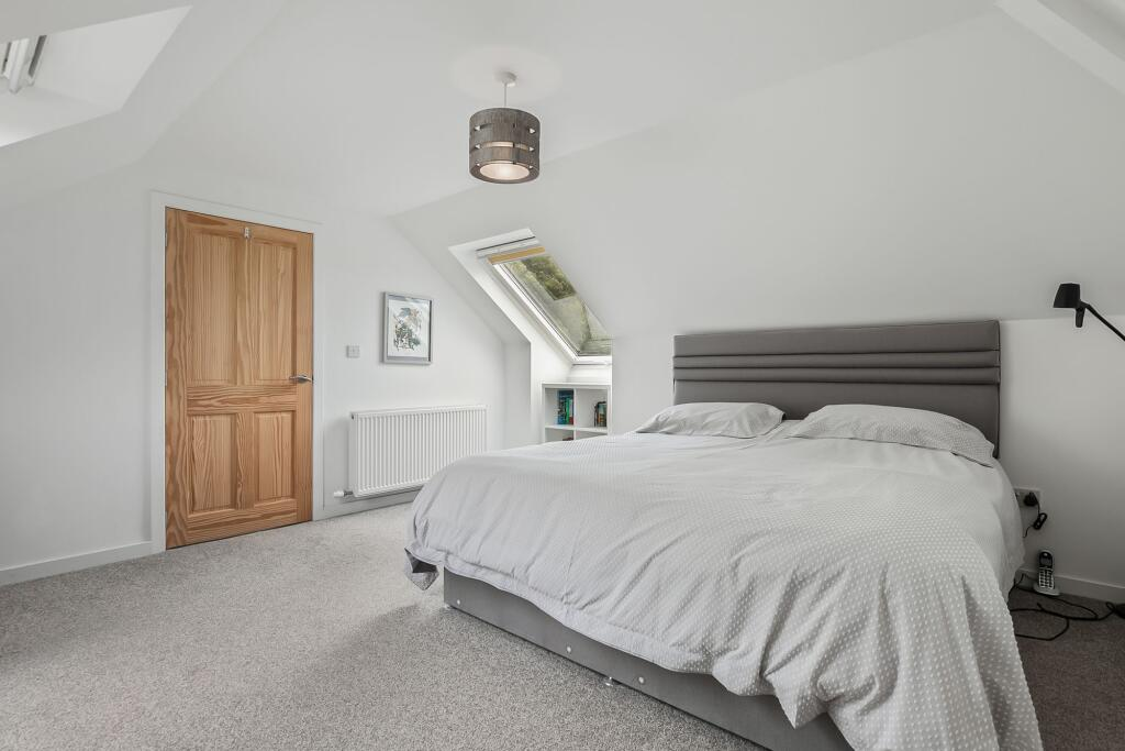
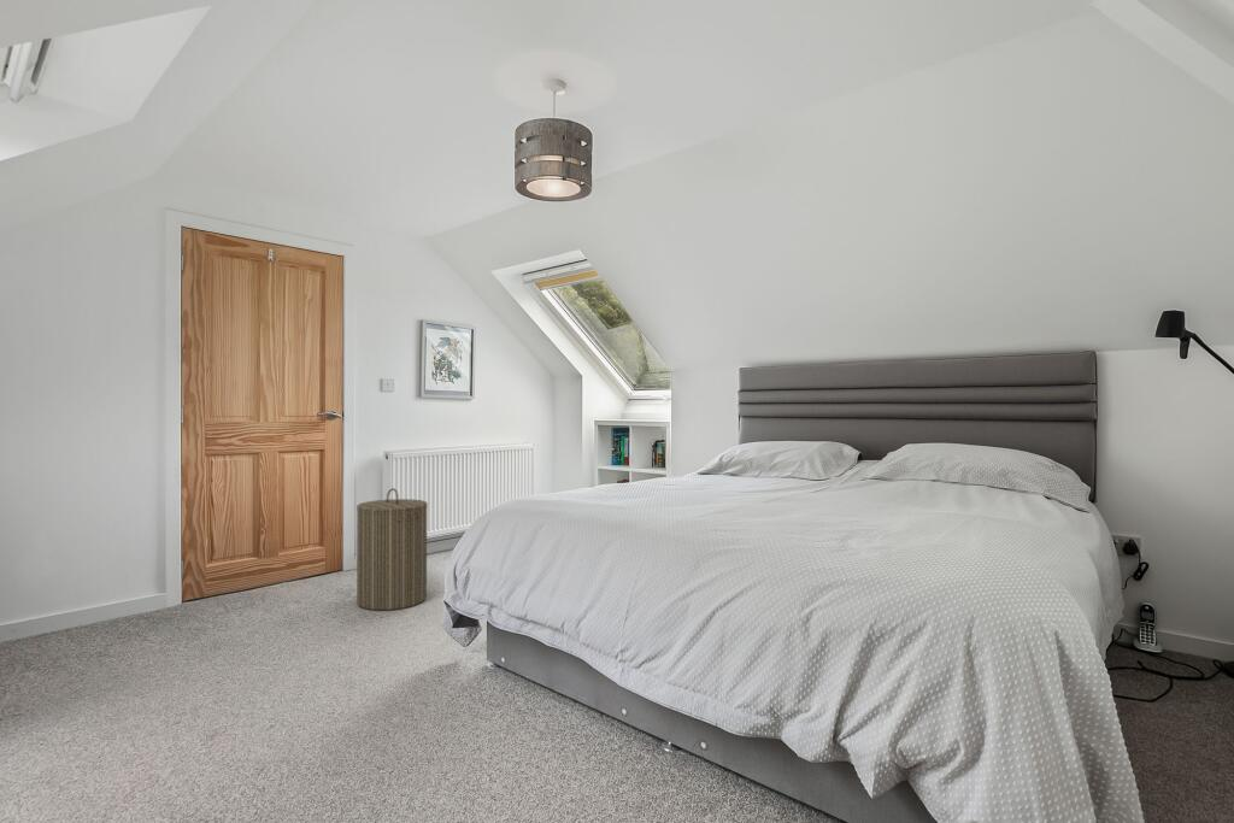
+ laundry hamper [355,487,429,612]
